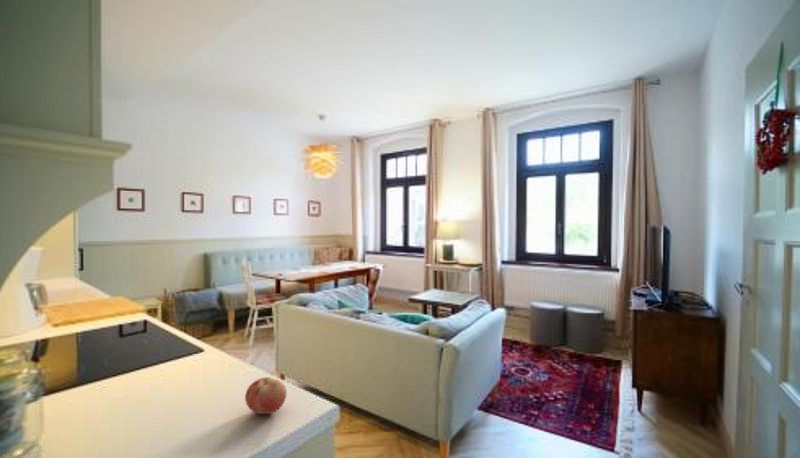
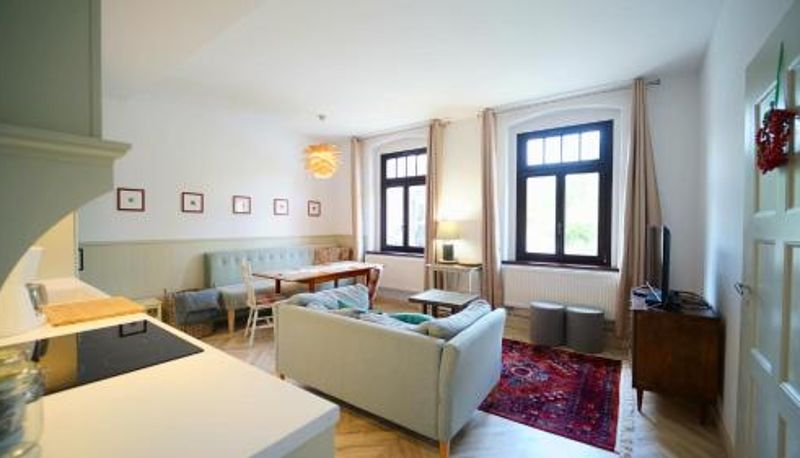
- fruit [244,376,288,415]
